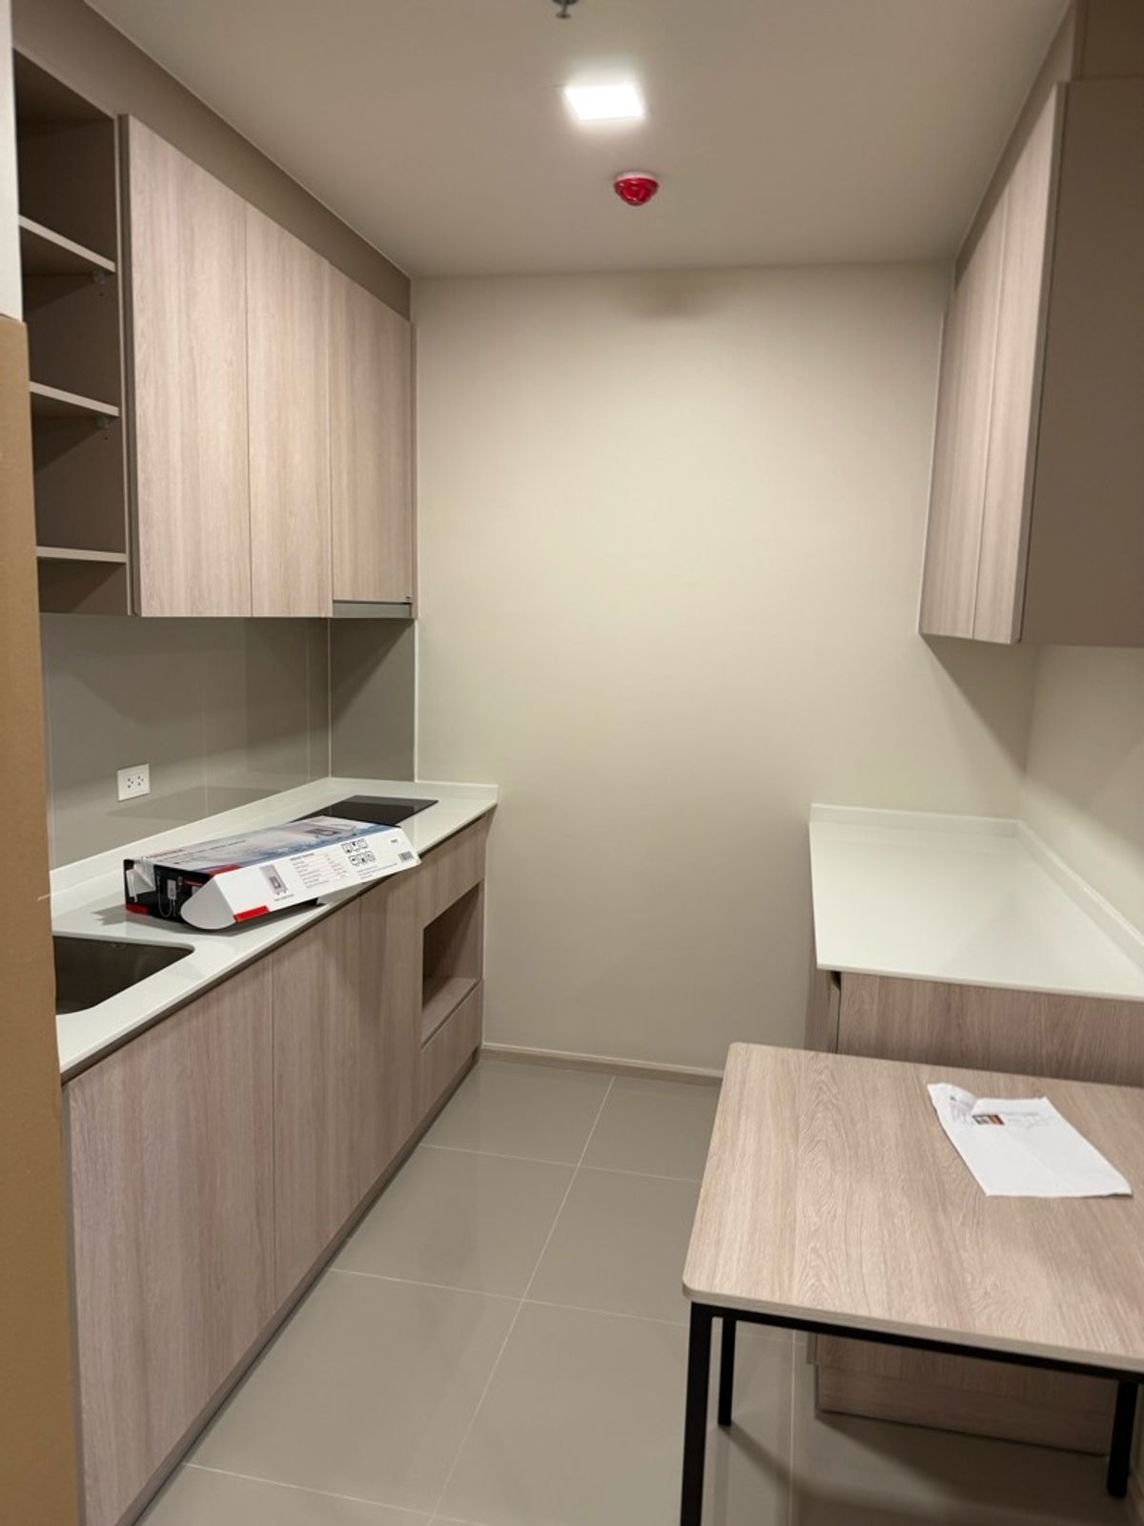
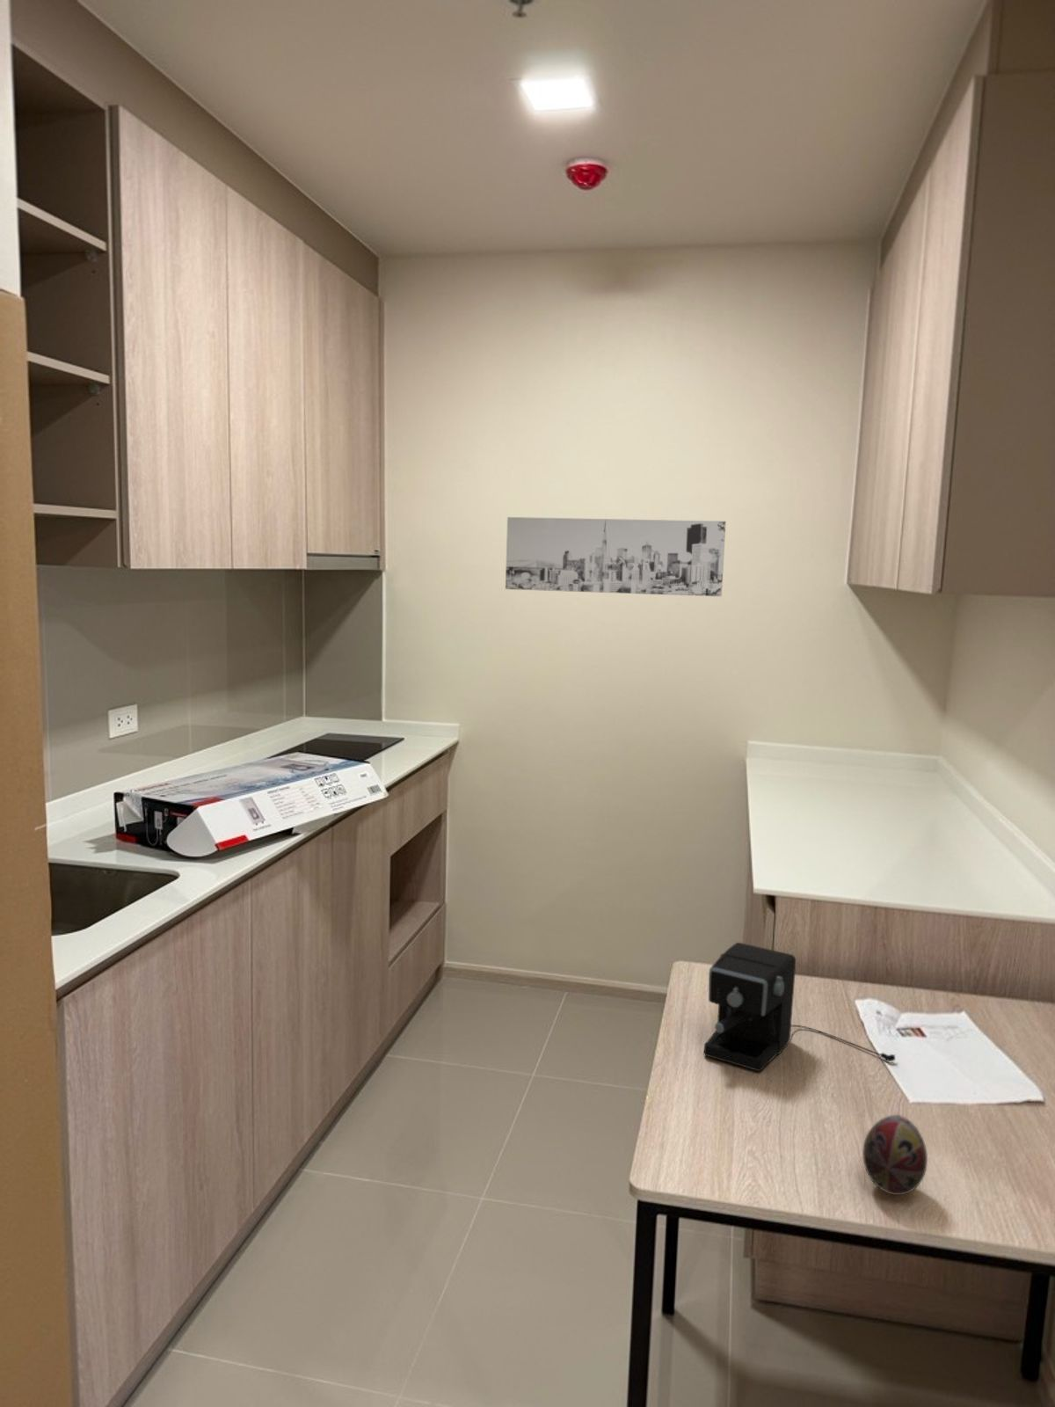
+ wall art [504,516,726,597]
+ decorative egg [861,1115,929,1195]
+ coffee maker [704,942,897,1072]
